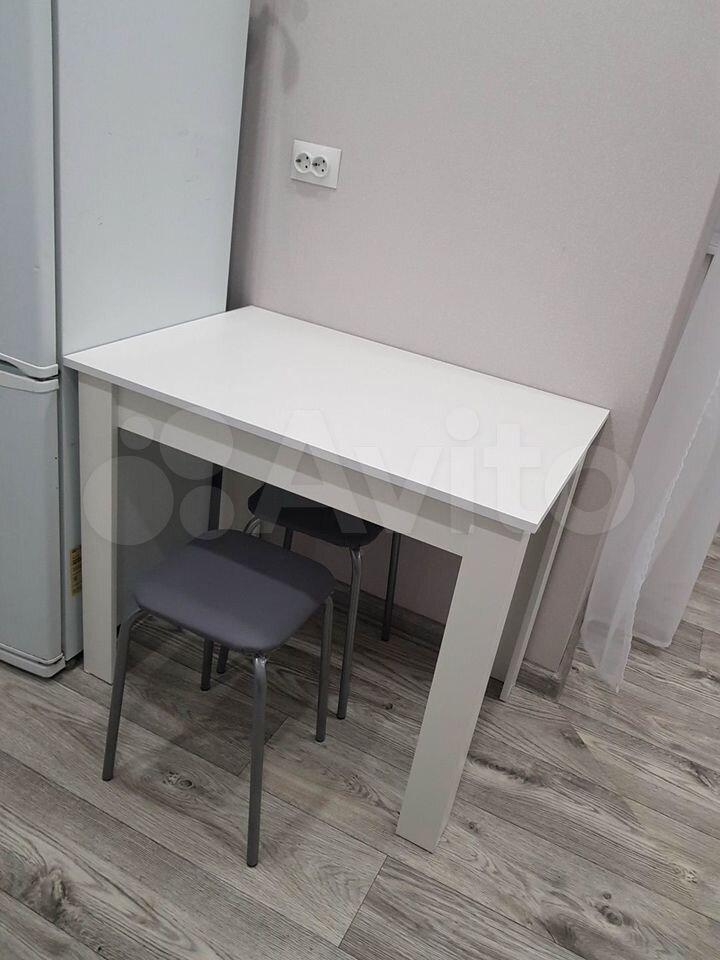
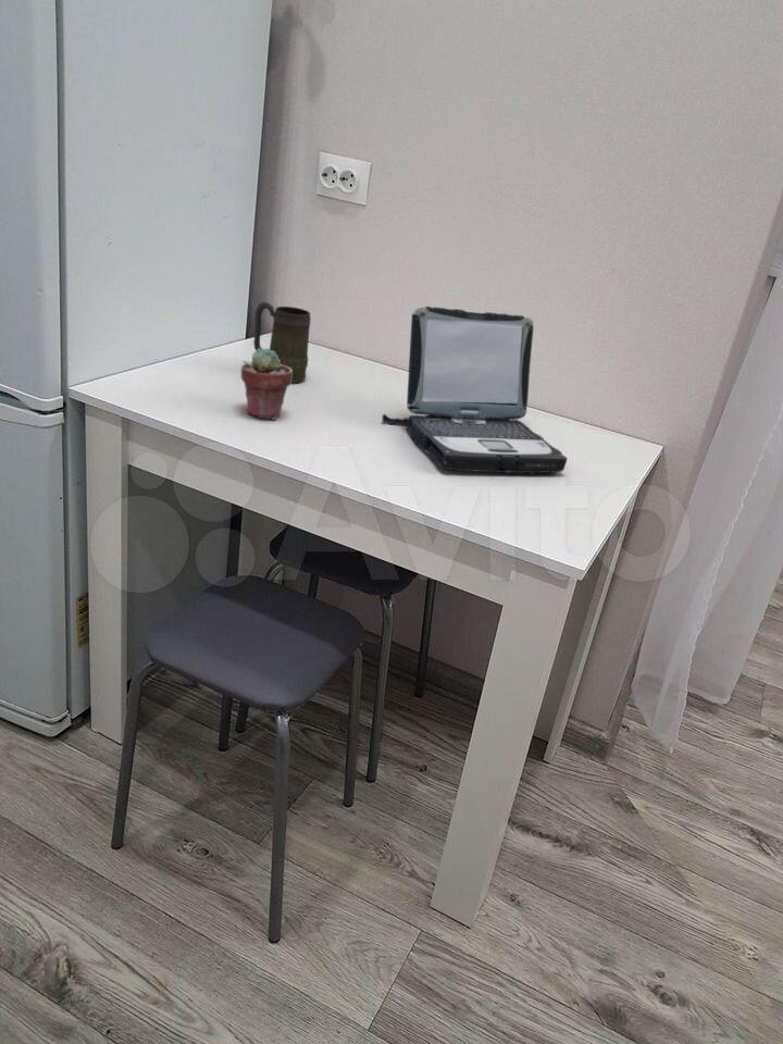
+ laptop [381,304,568,474]
+ potted succulent [240,347,293,421]
+ mug [252,301,312,384]
